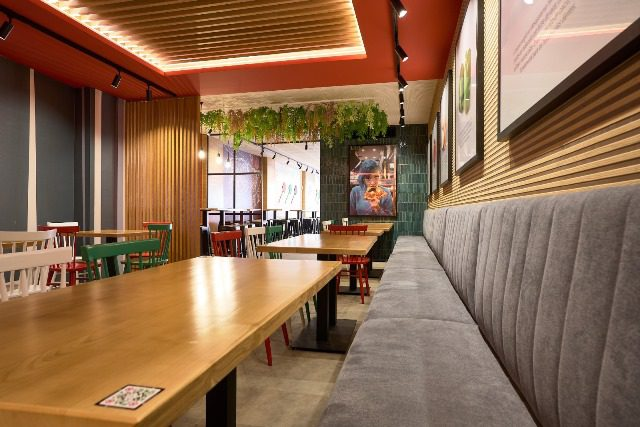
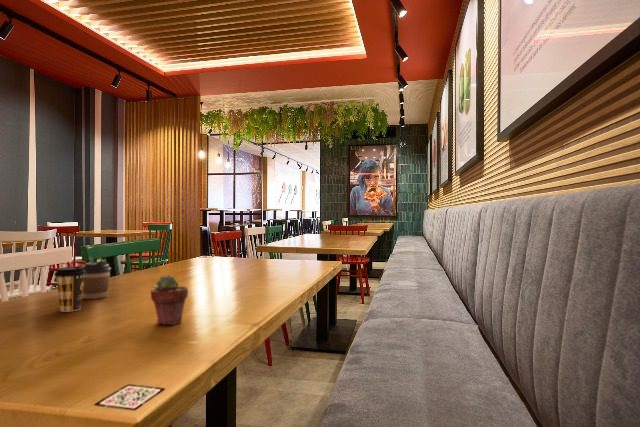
+ potted succulent [149,274,189,326]
+ coffee cup [54,266,86,313]
+ coffee cup [81,259,112,300]
